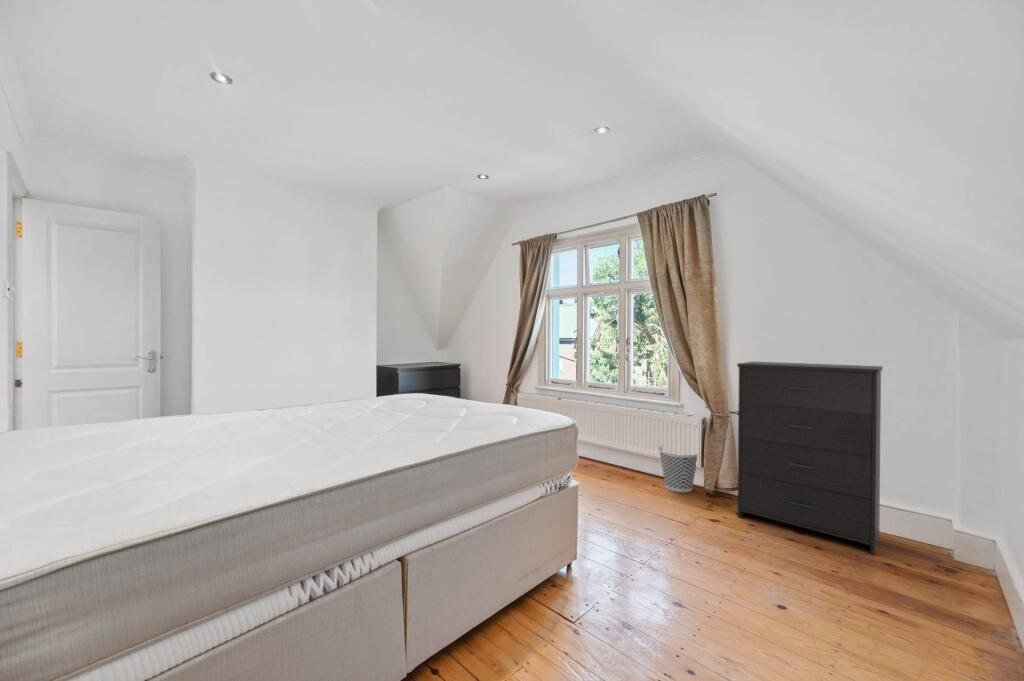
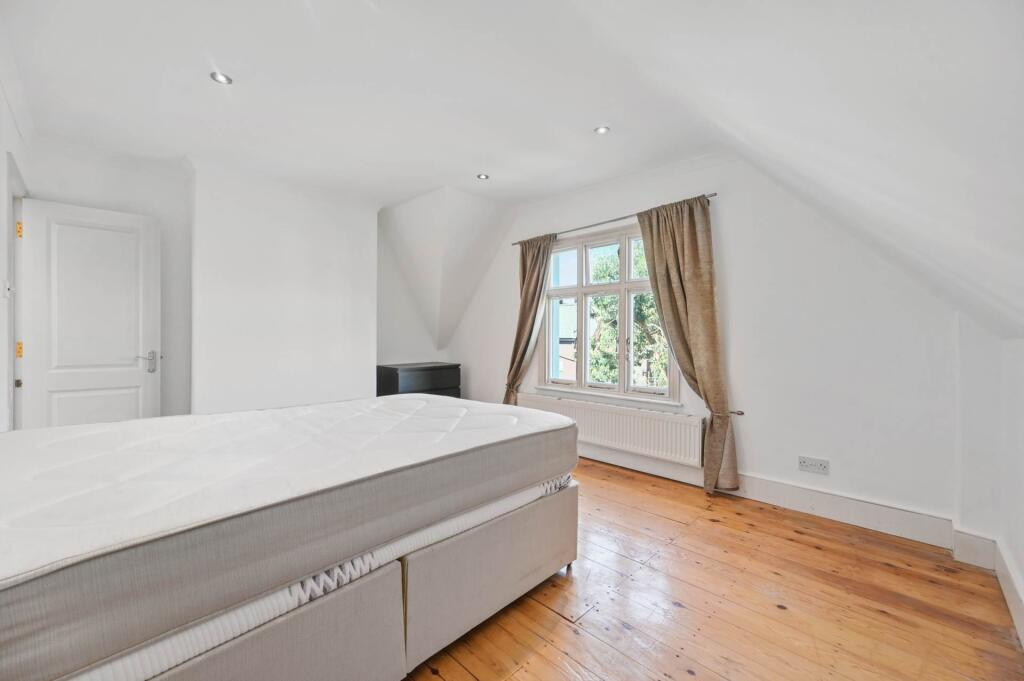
- wastebasket [657,445,699,493]
- dresser [736,361,884,556]
